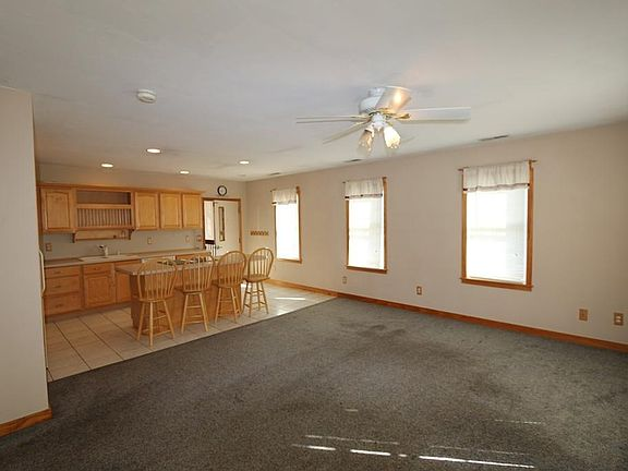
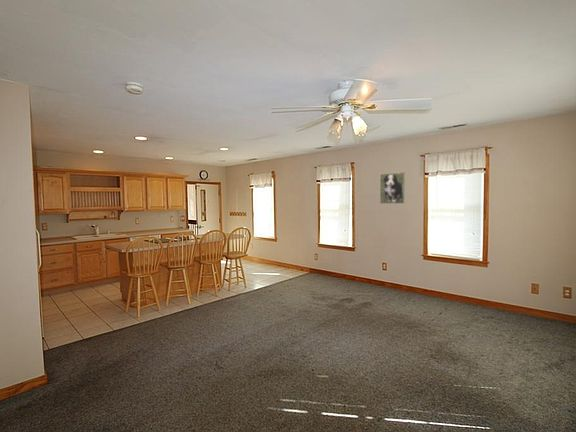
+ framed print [379,171,406,205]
